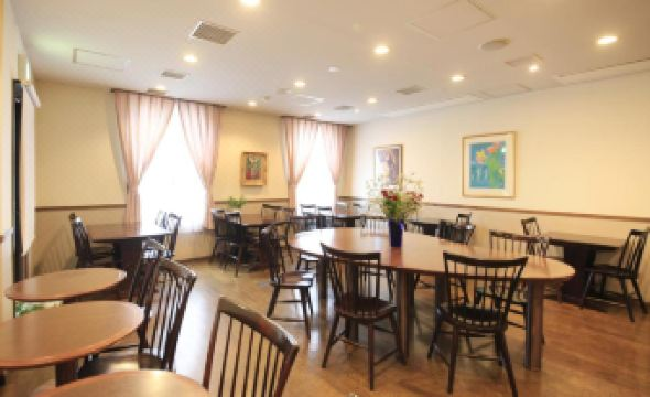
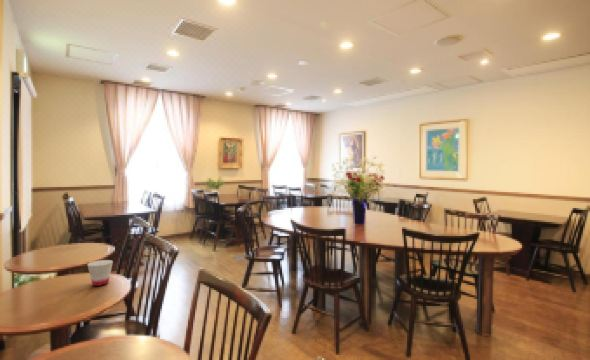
+ cup [86,259,114,287]
